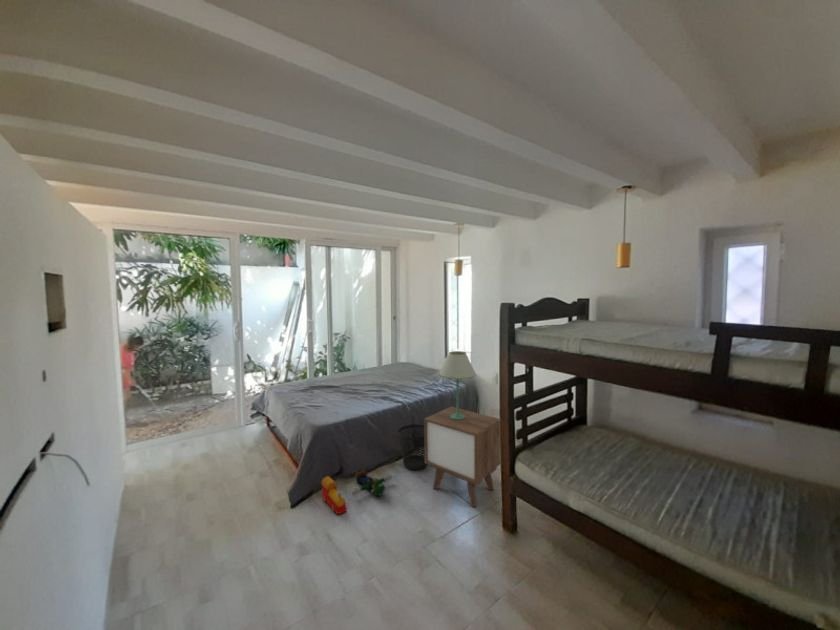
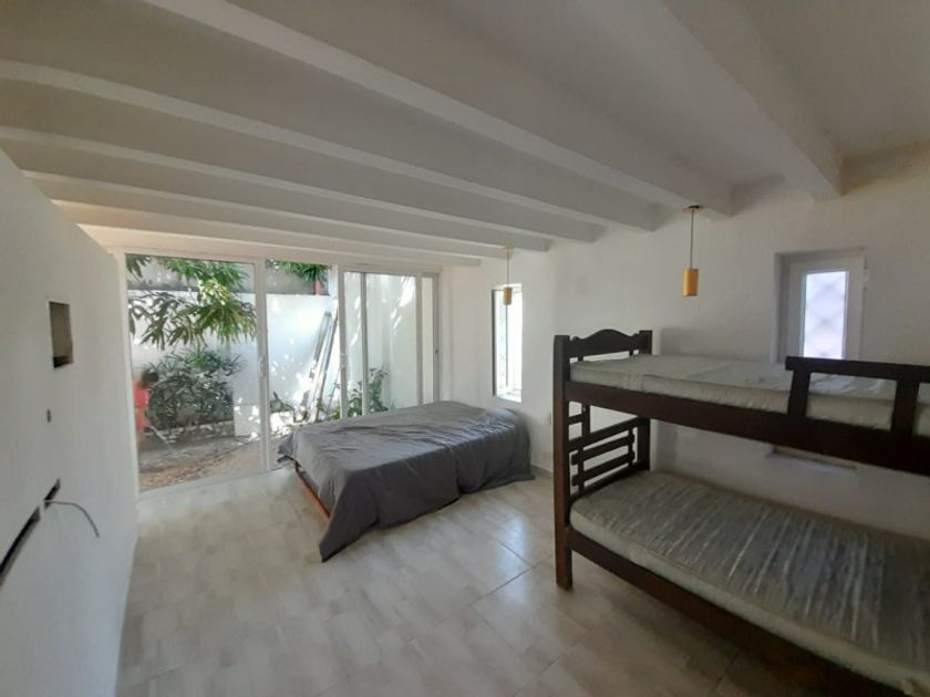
- wastebasket [397,424,428,471]
- table lamp [438,350,477,420]
- toy train [320,476,348,515]
- nightstand [423,406,502,508]
- plush toy [351,469,393,497]
